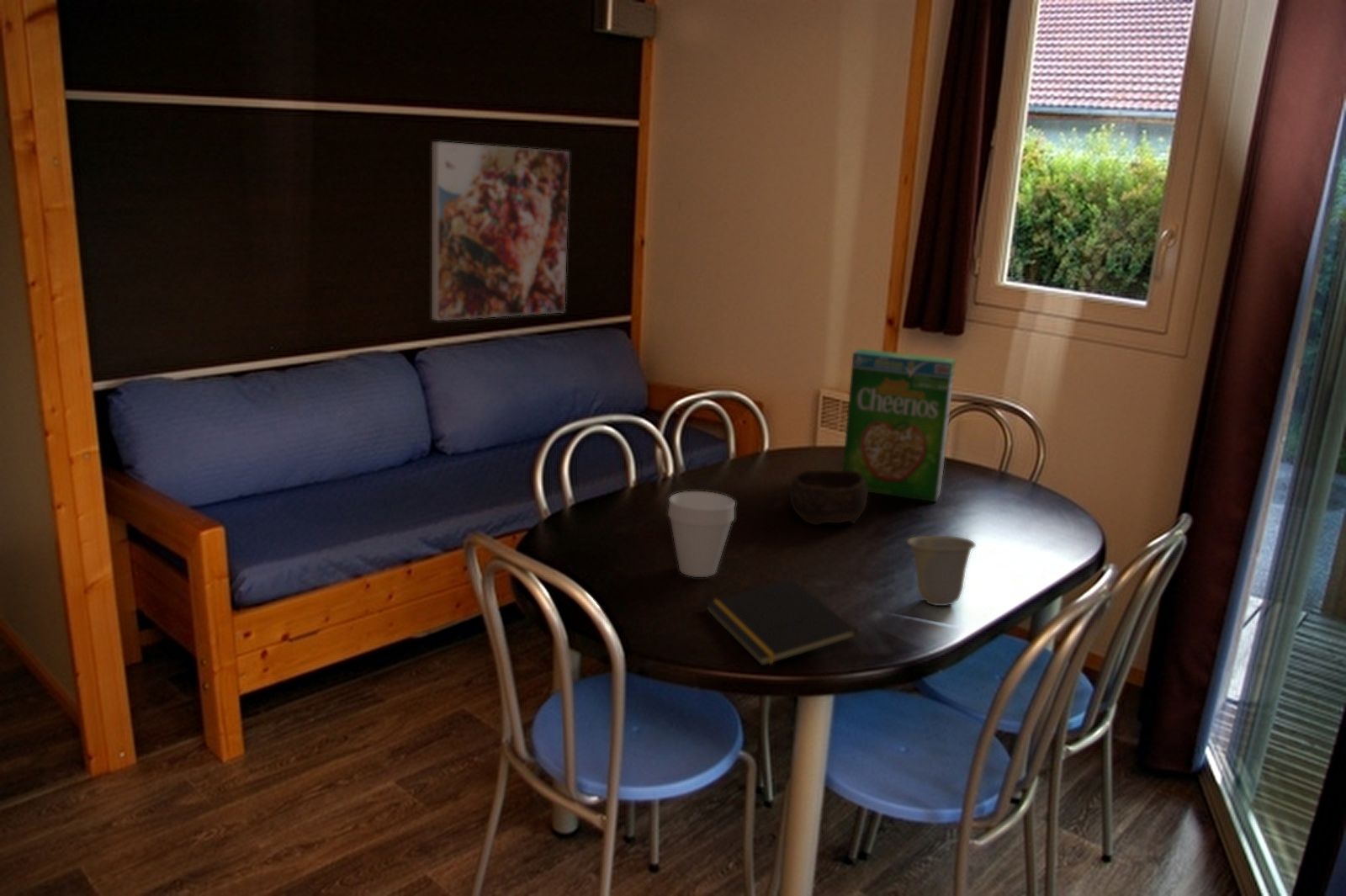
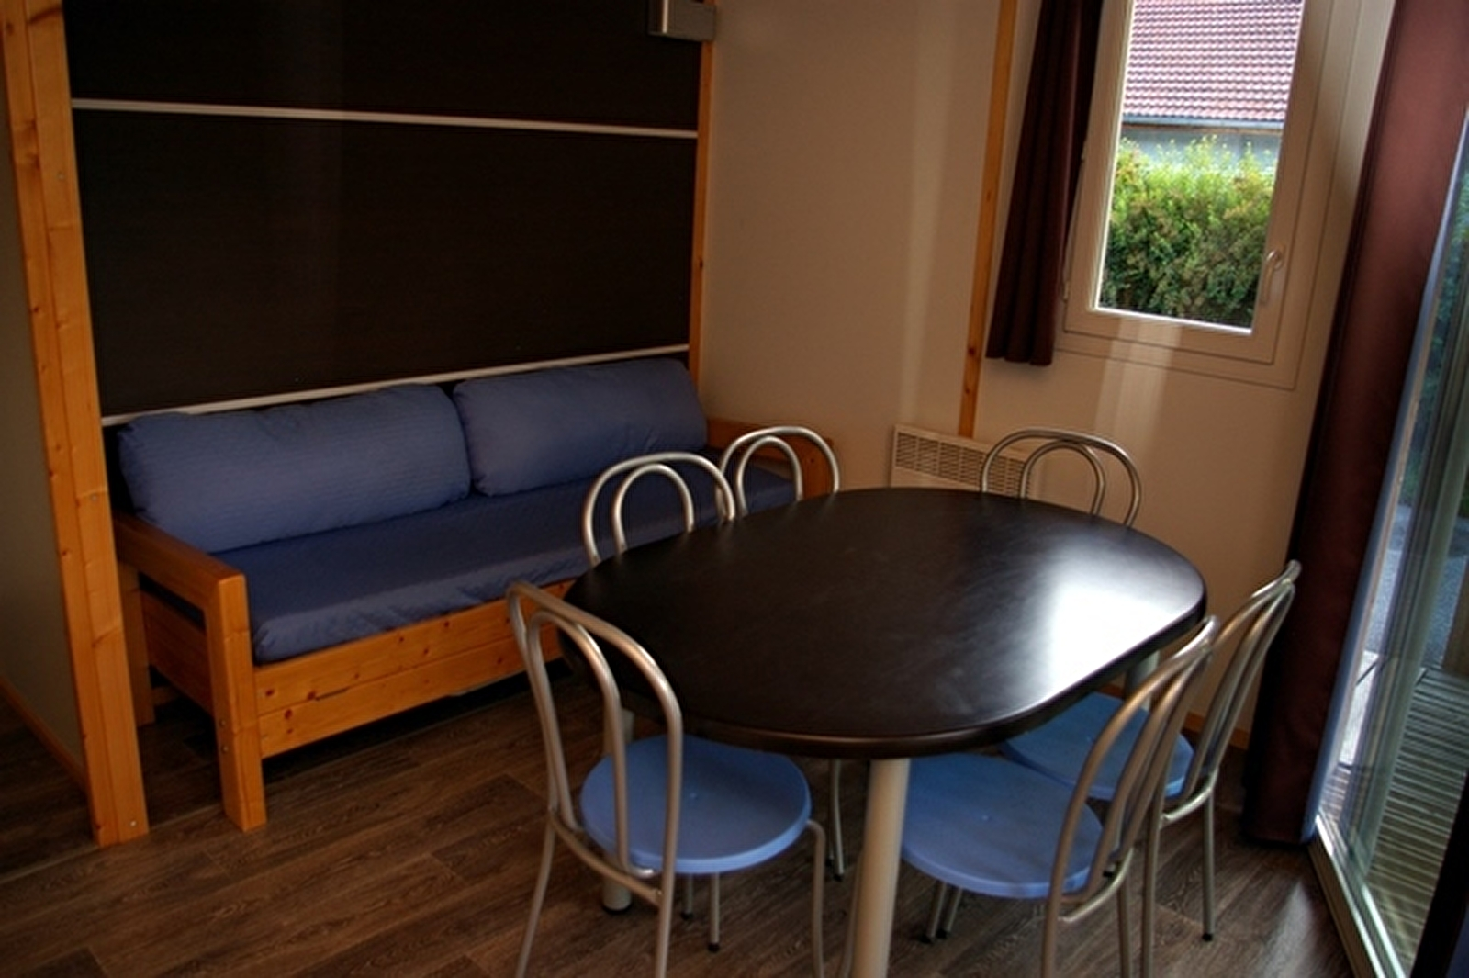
- notepad [705,578,858,666]
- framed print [431,140,570,321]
- cup [667,490,736,578]
- bowl [788,469,869,526]
- cereal box [841,348,957,503]
- cup [906,535,977,607]
